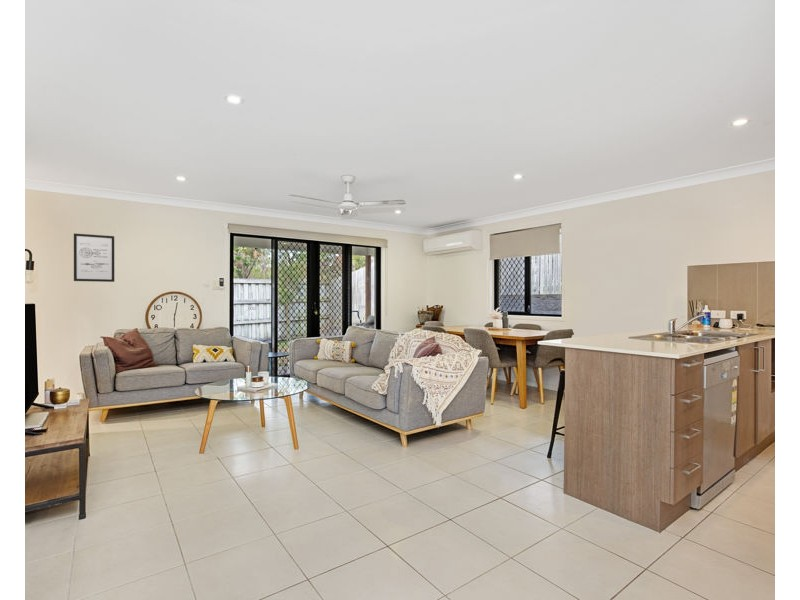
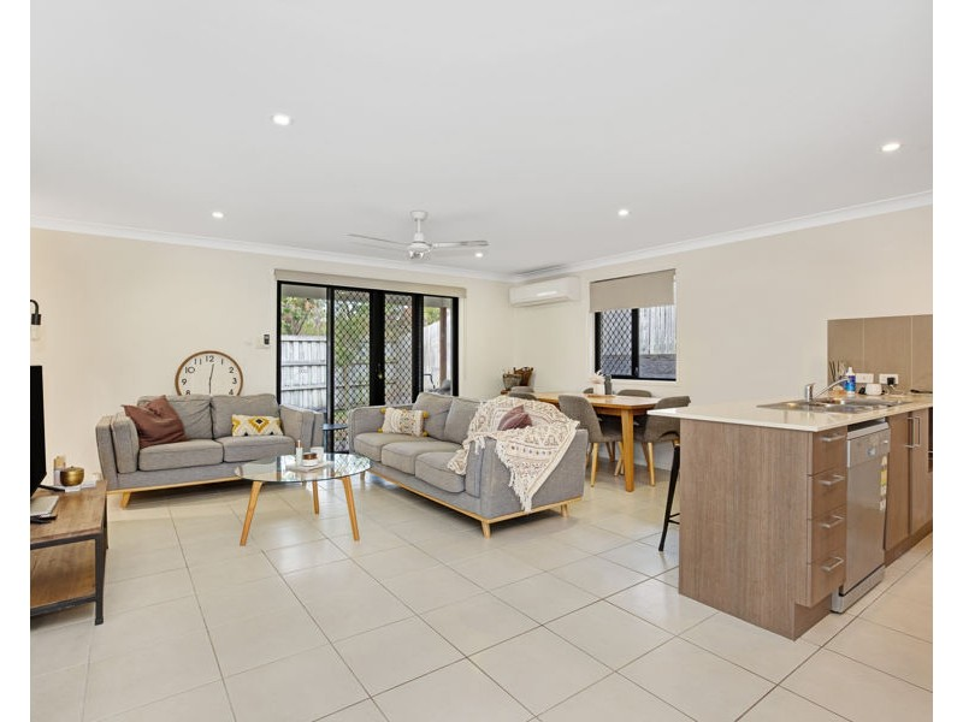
- wall art [73,233,115,283]
